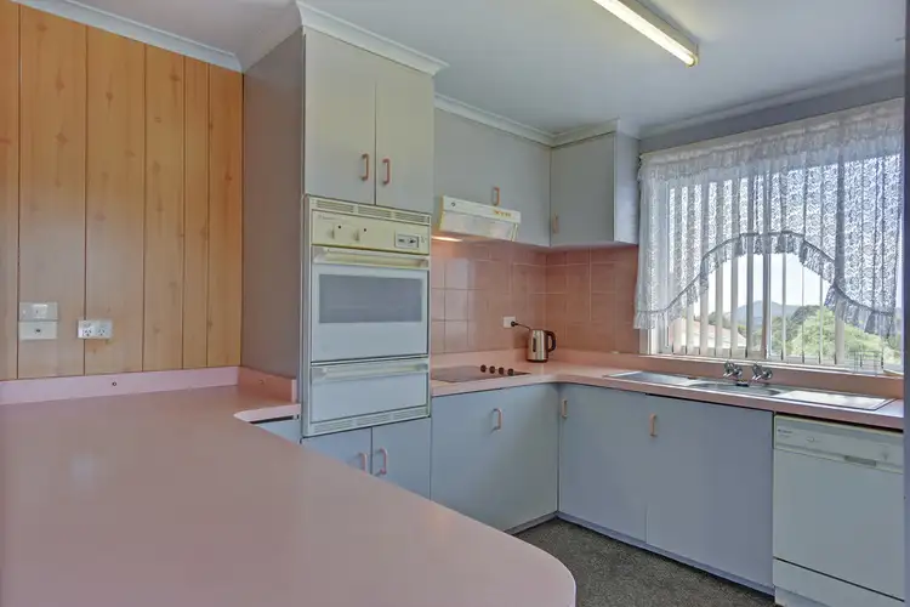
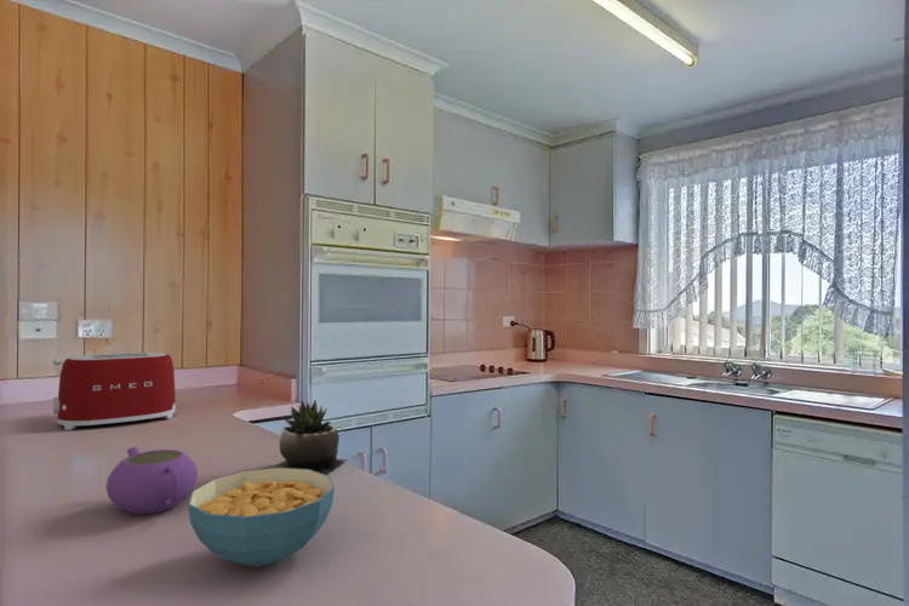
+ succulent plant [268,399,349,475]
+ toaster [51,351,177,431]
+ cereal bowl [187,468,336,567]
+ teapot [104,446,199,515]
